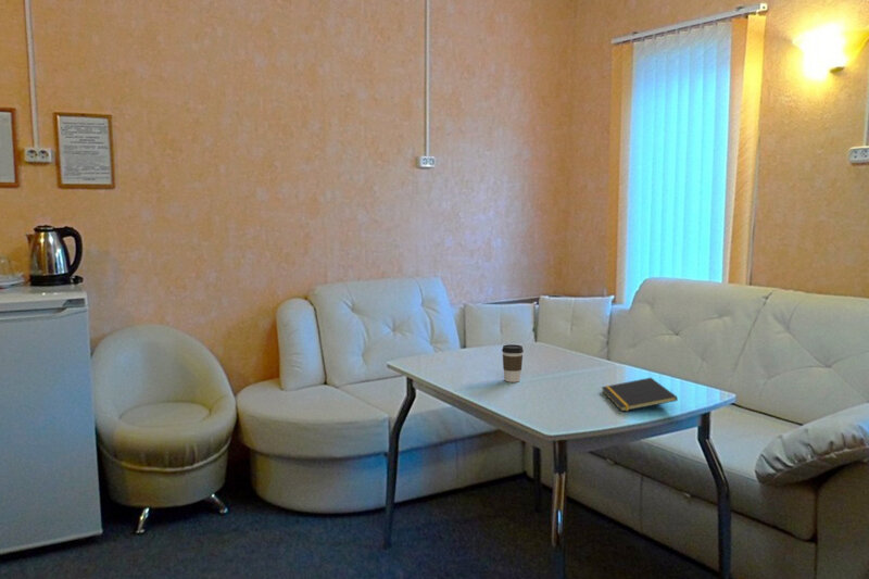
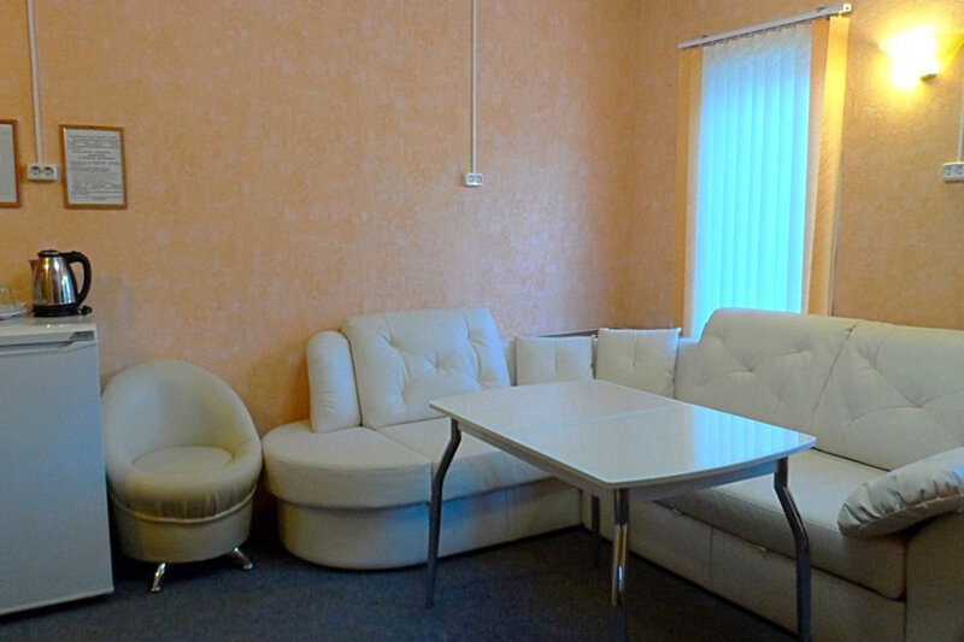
- notepad [601,377,679,413]
- coffee cup [501,343,525,383]
